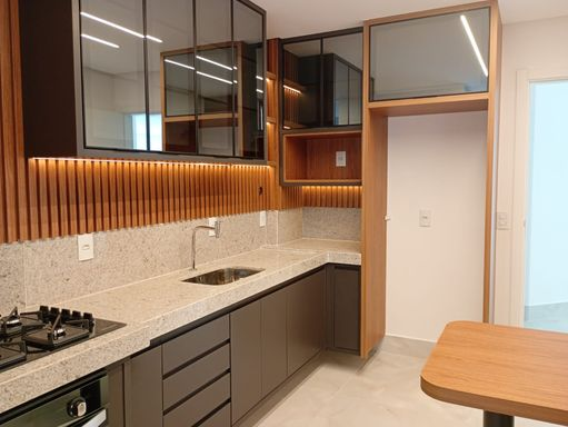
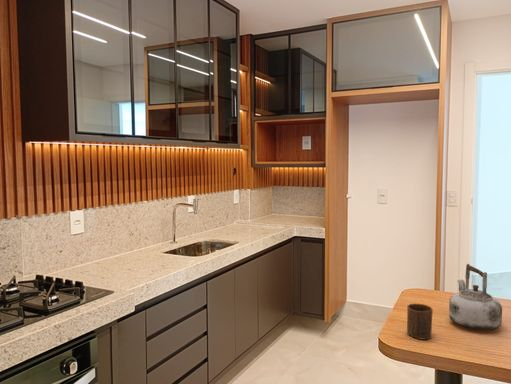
+ cup [406,303,434,341]
+ kettle [448,263,503,331]
